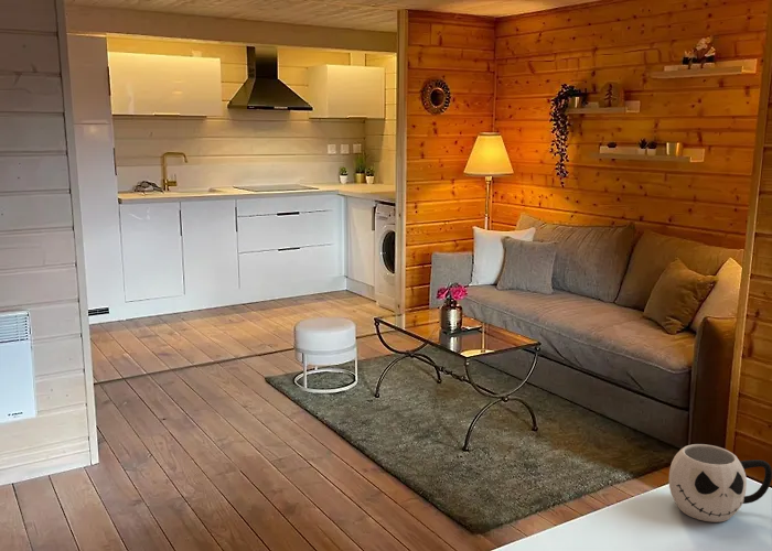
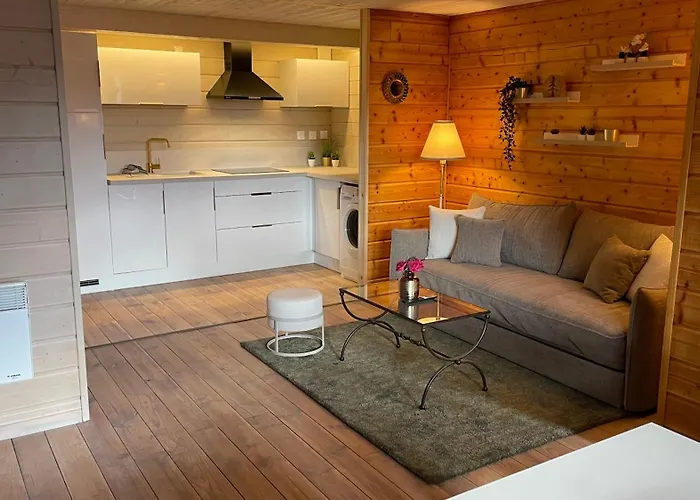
- mug [668,443,772,523]
